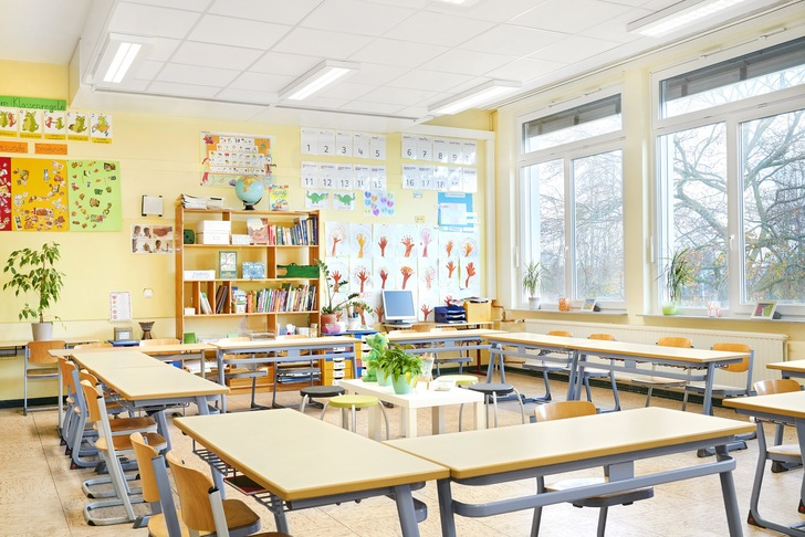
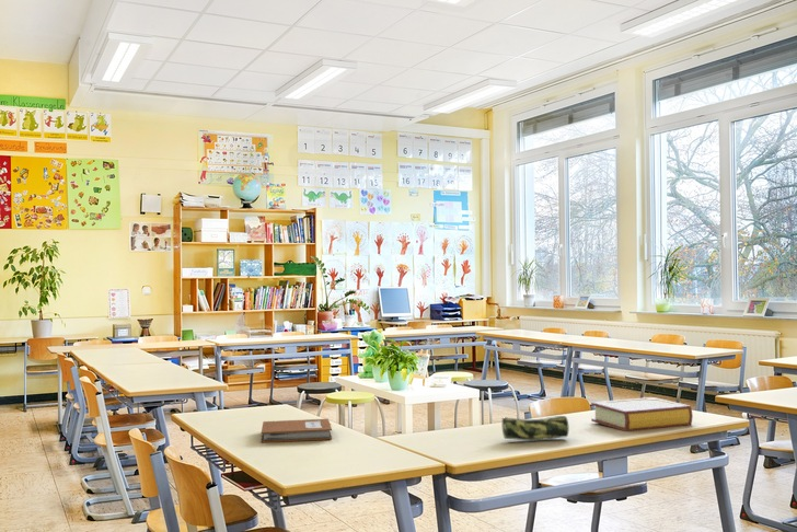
+ pencil case [500,415,570,441]
+ notebook [261,418,333,443]
+ book [590,396,694,432]
